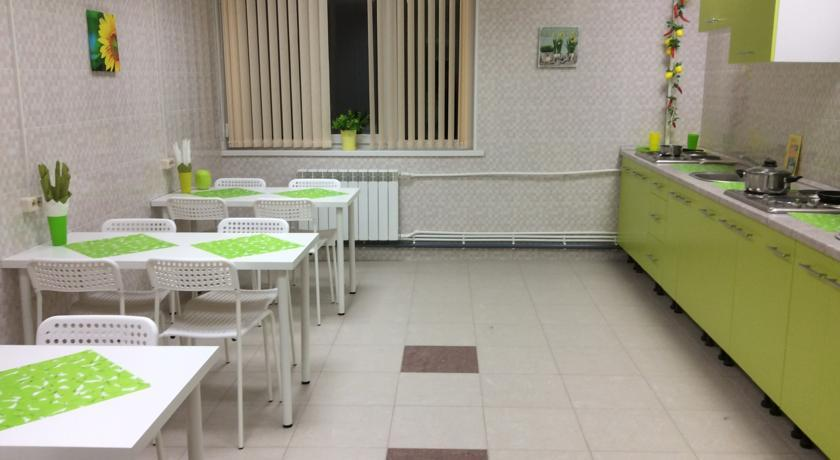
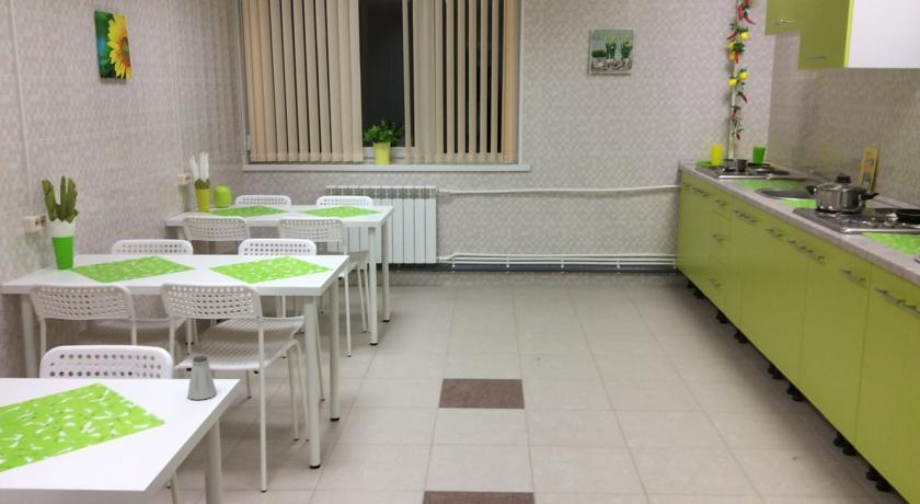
+ saltshaker [186,355,218,401]
